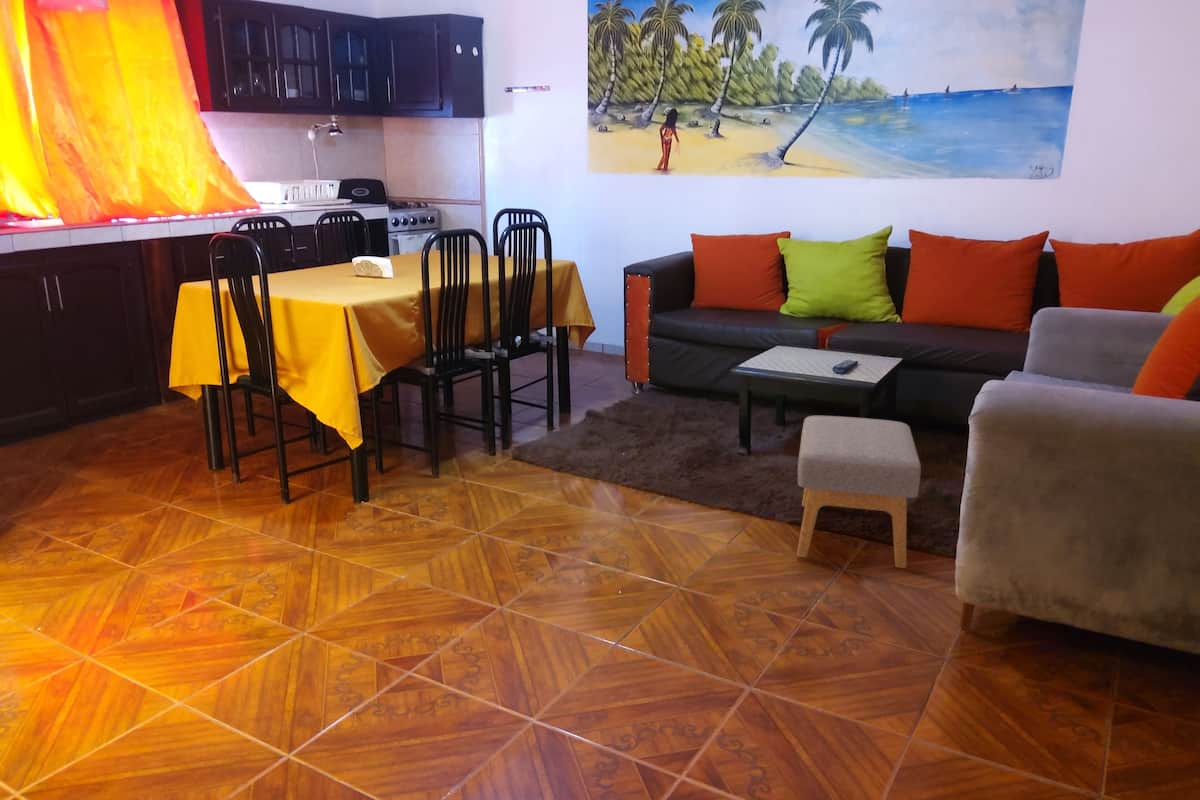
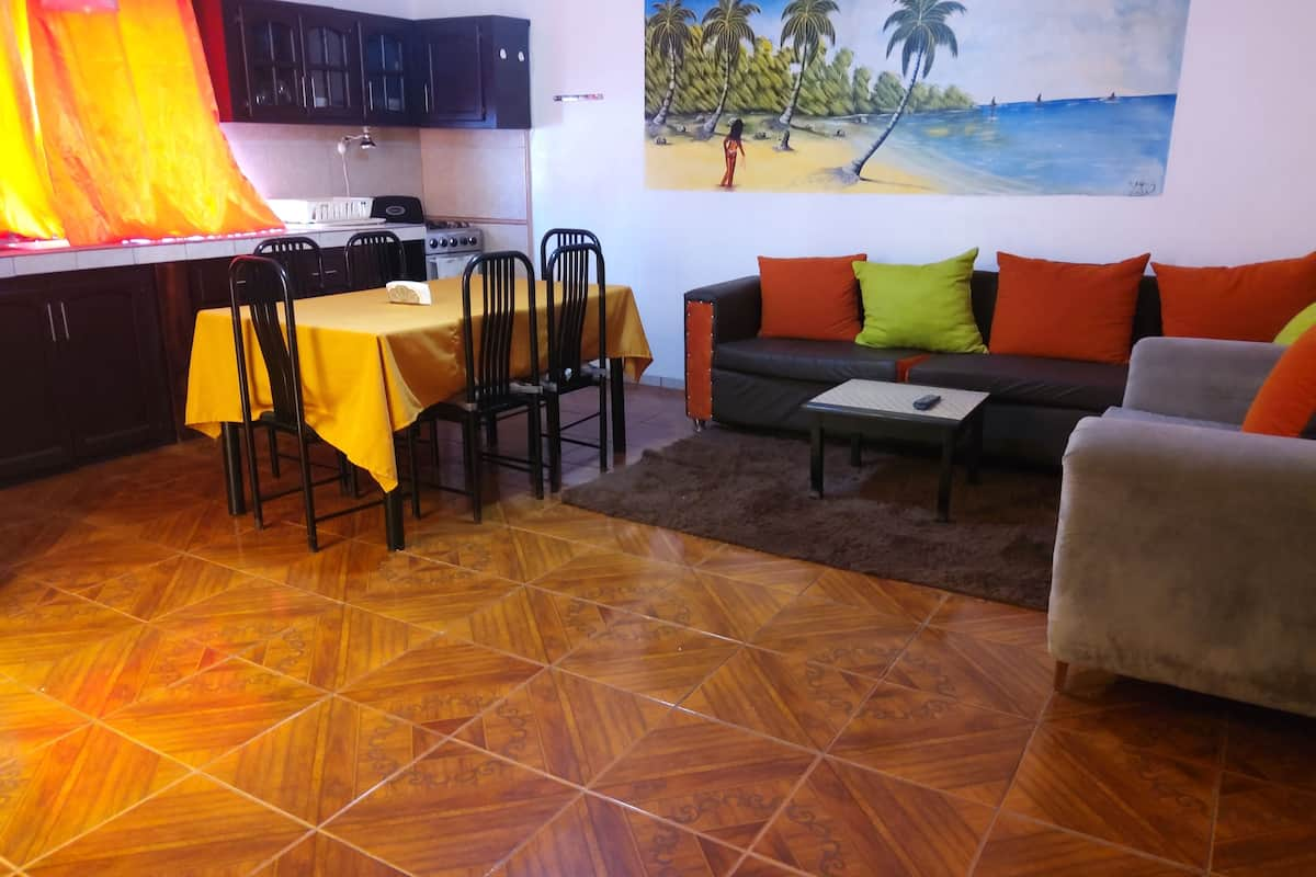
- footstool [796,415,922,569]
